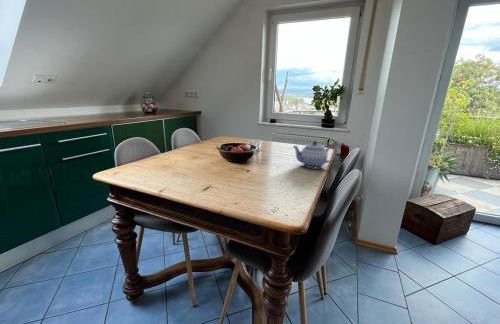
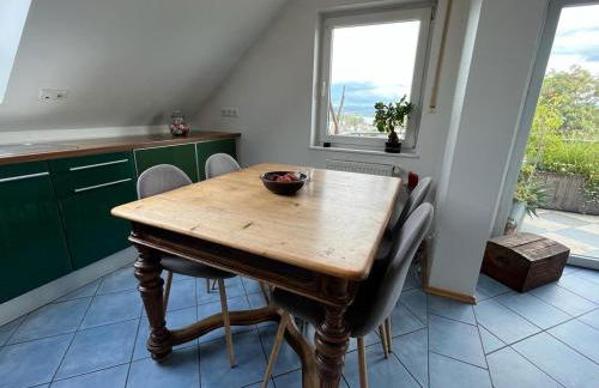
- teapot [292,140,337,169]
